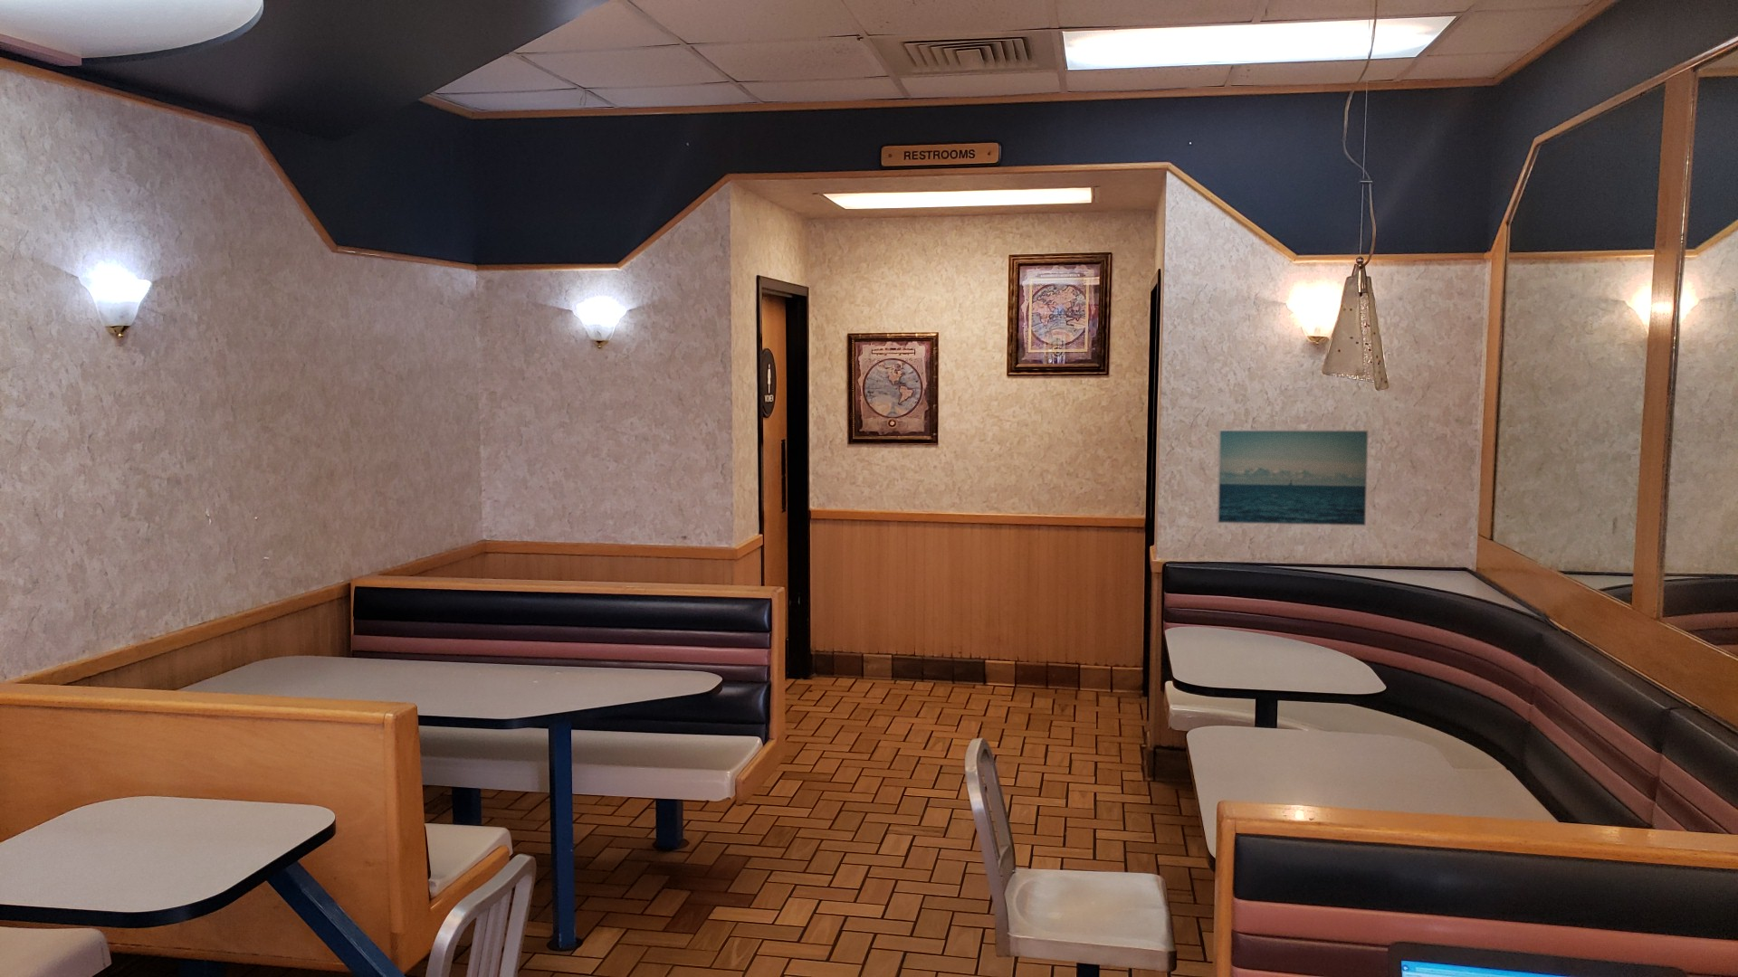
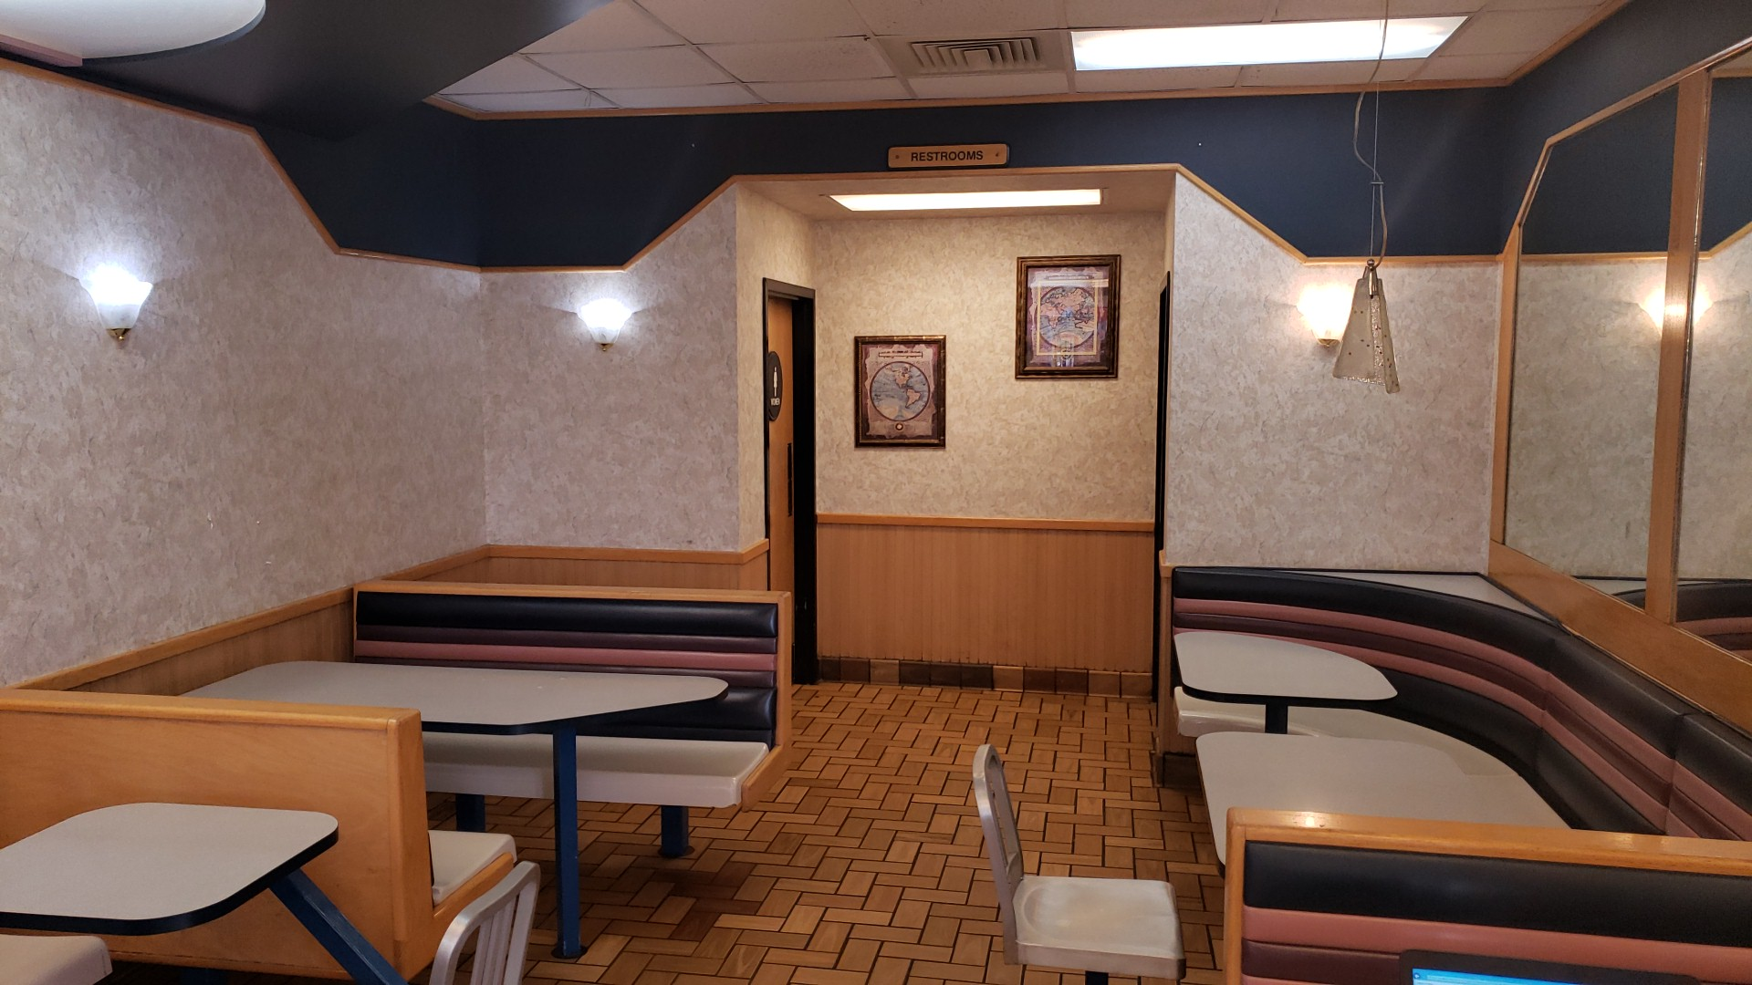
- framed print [1216,428,1369,526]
